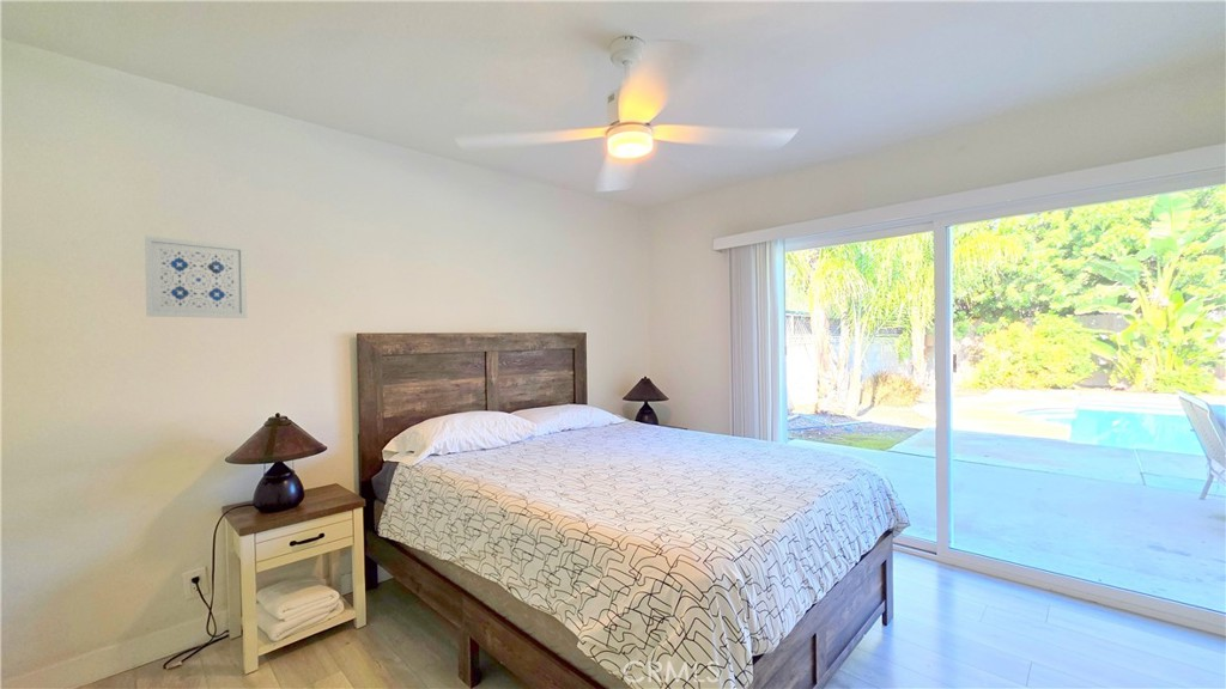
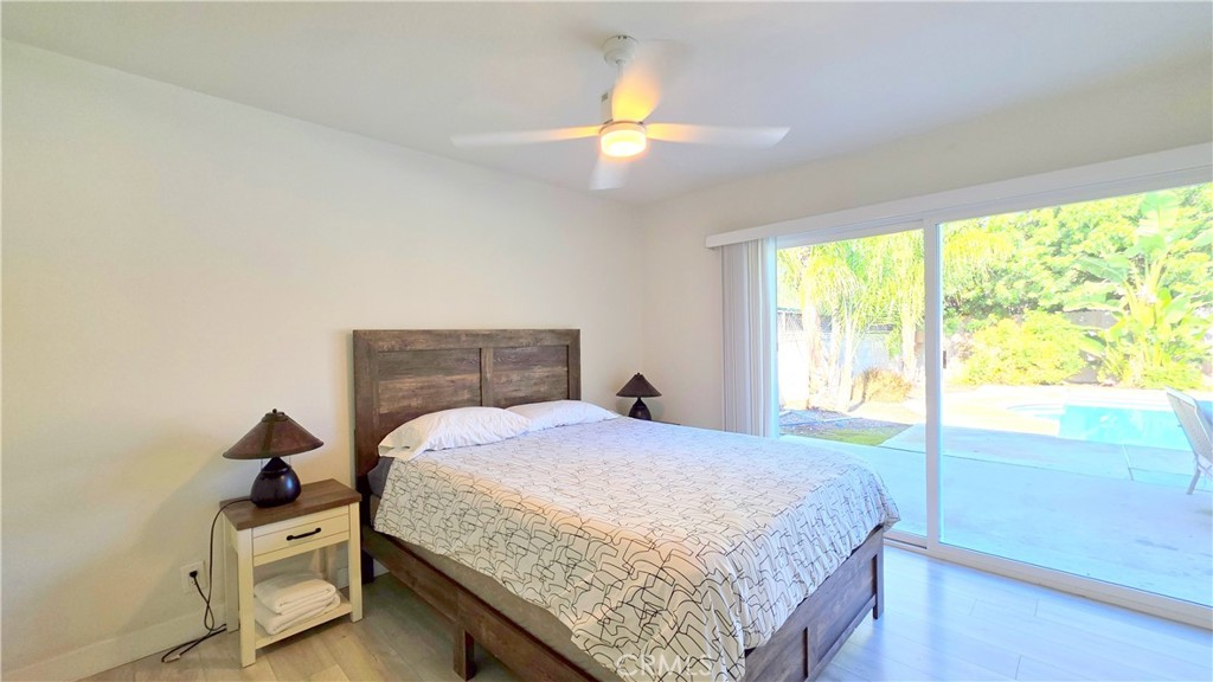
- wall art [144,234,248,319]
